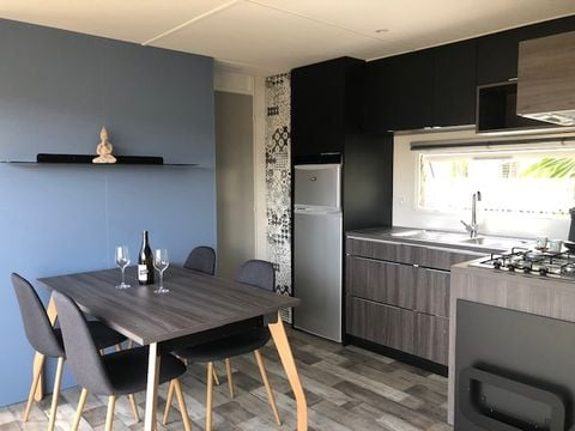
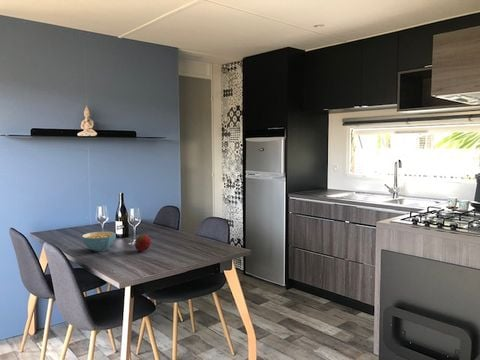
+ fruit [134,234,152,252]
+ cereal bowl [81,231,117,252]
